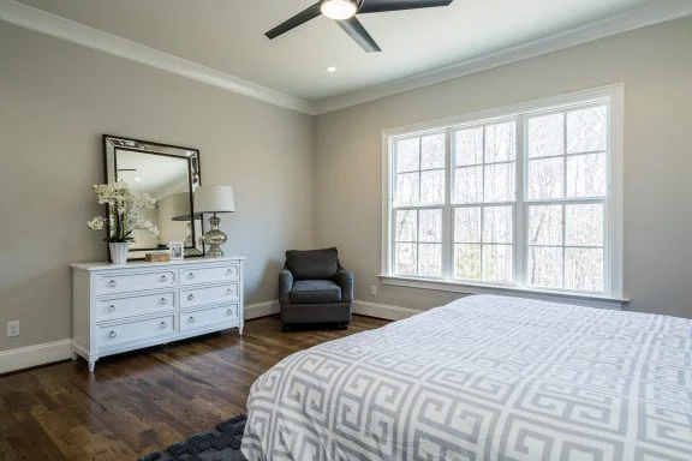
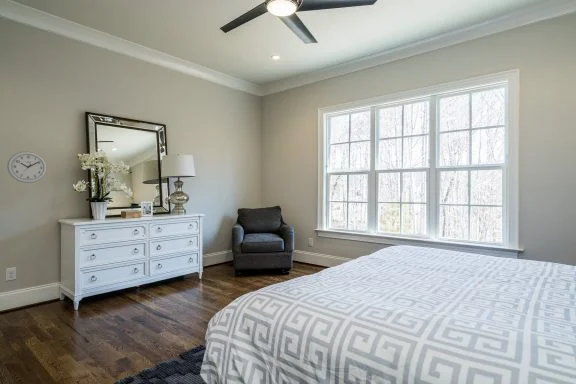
+ wall clock [6,150,48,184]
